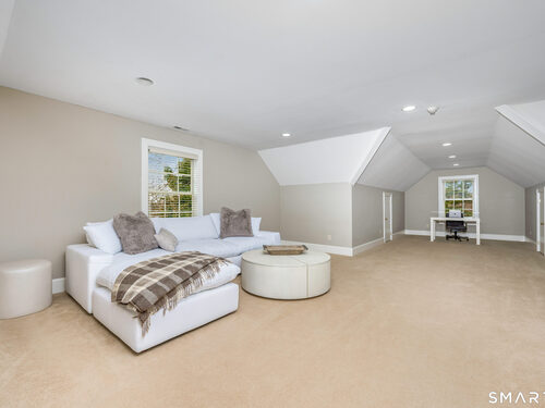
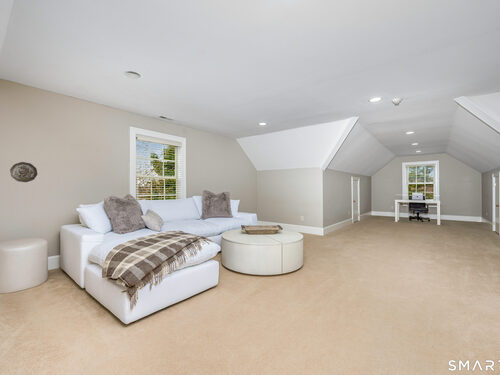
+ decorative plate [9,161,38,183]
